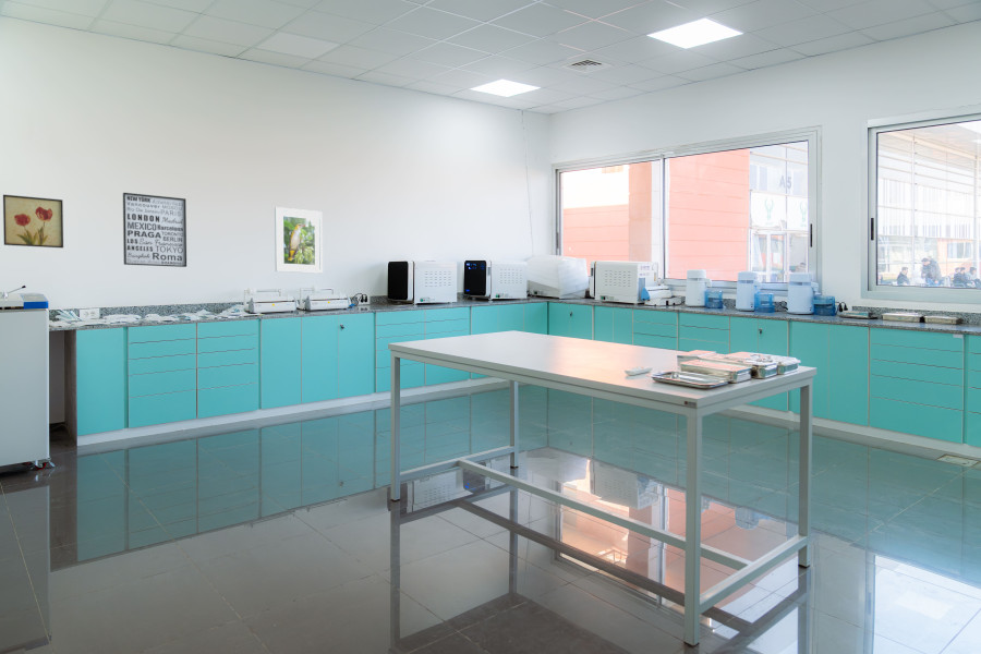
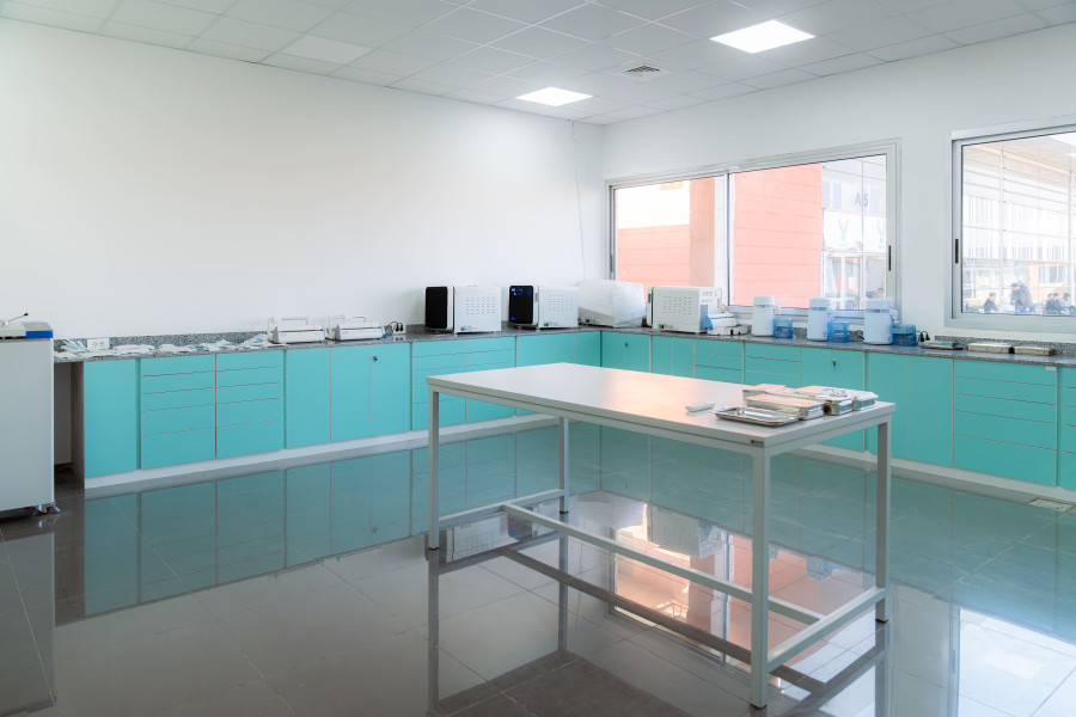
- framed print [274,206,324,275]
- wall art [2,194,64,249]
- wall art [122,192,187,268]
